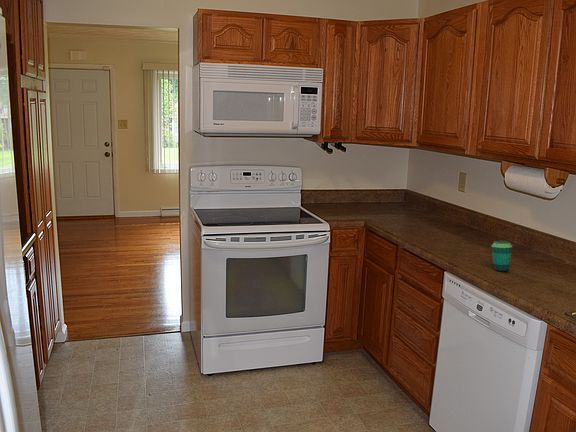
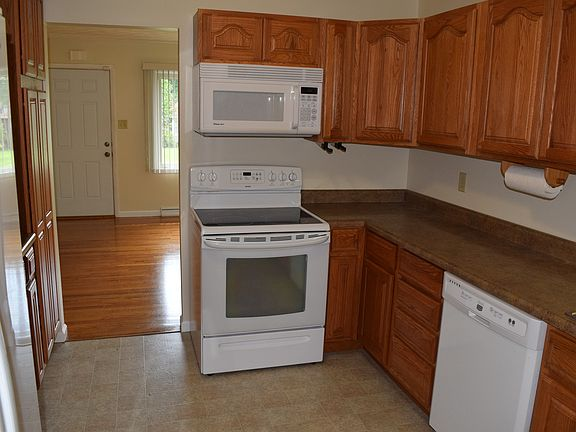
- cup [491,239,513,273]
